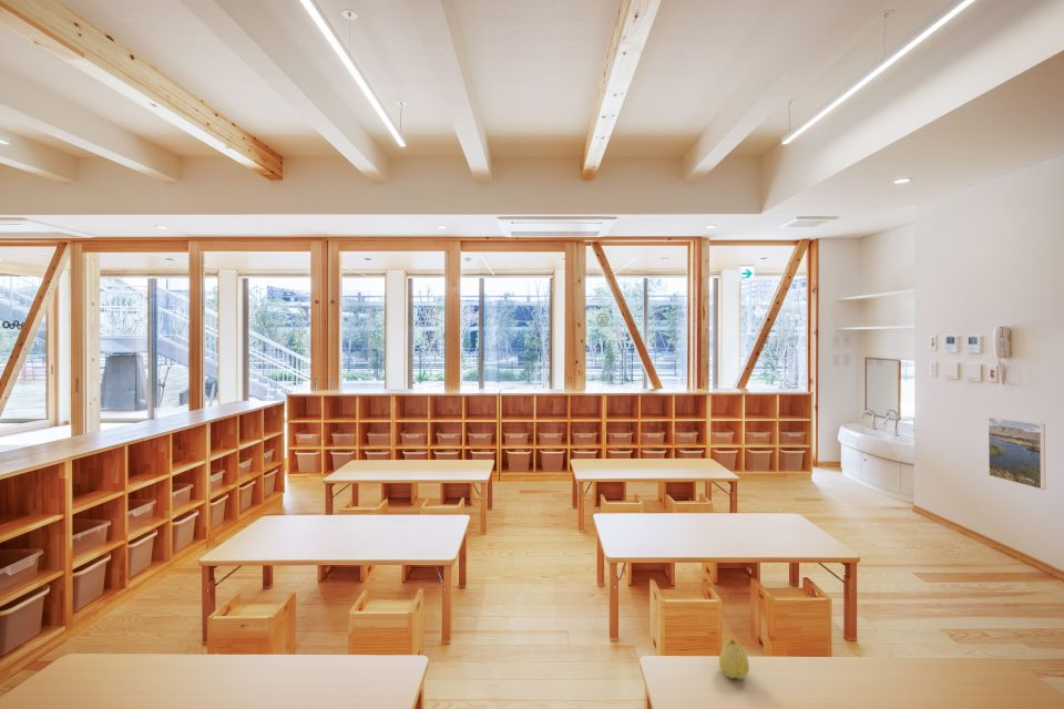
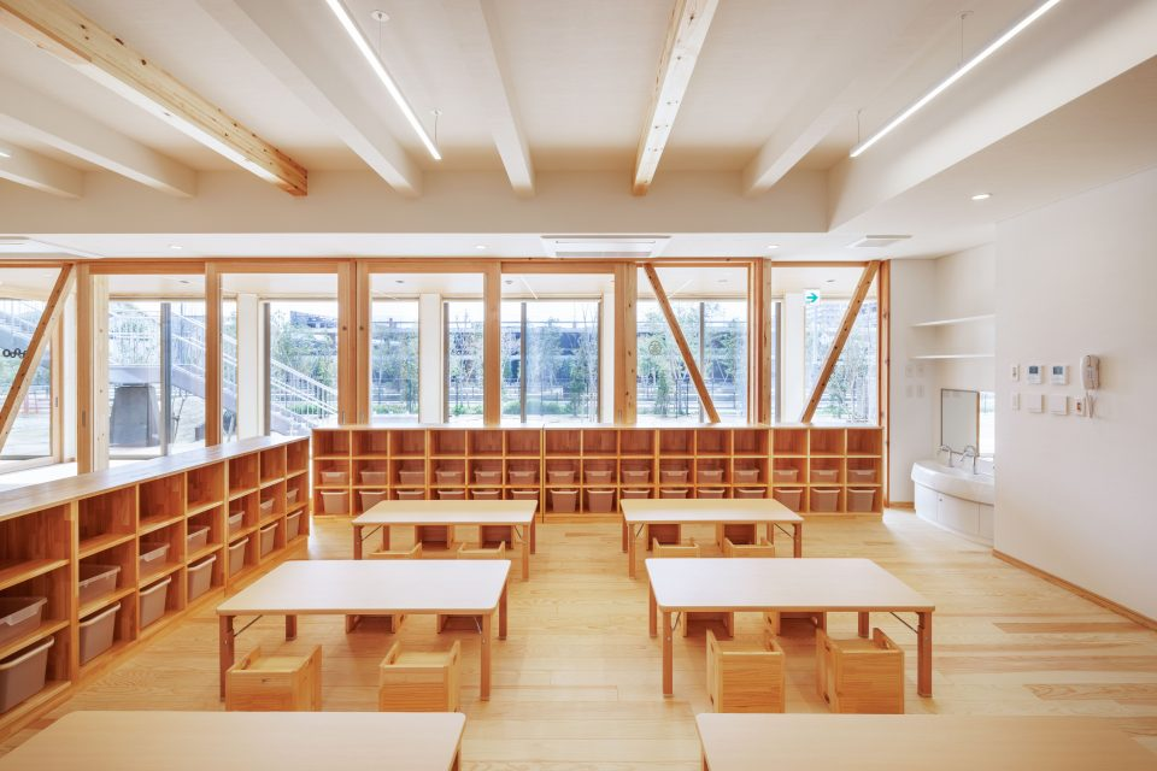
- fruit [718,638,750,680]
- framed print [988,417,1046,491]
